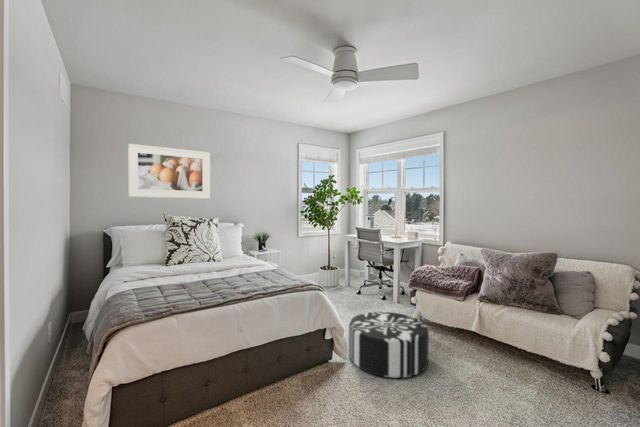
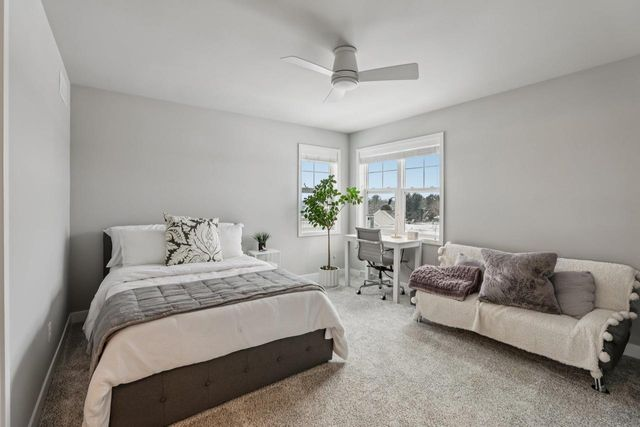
- pouf [348,311,430,379]
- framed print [127,143,211,200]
